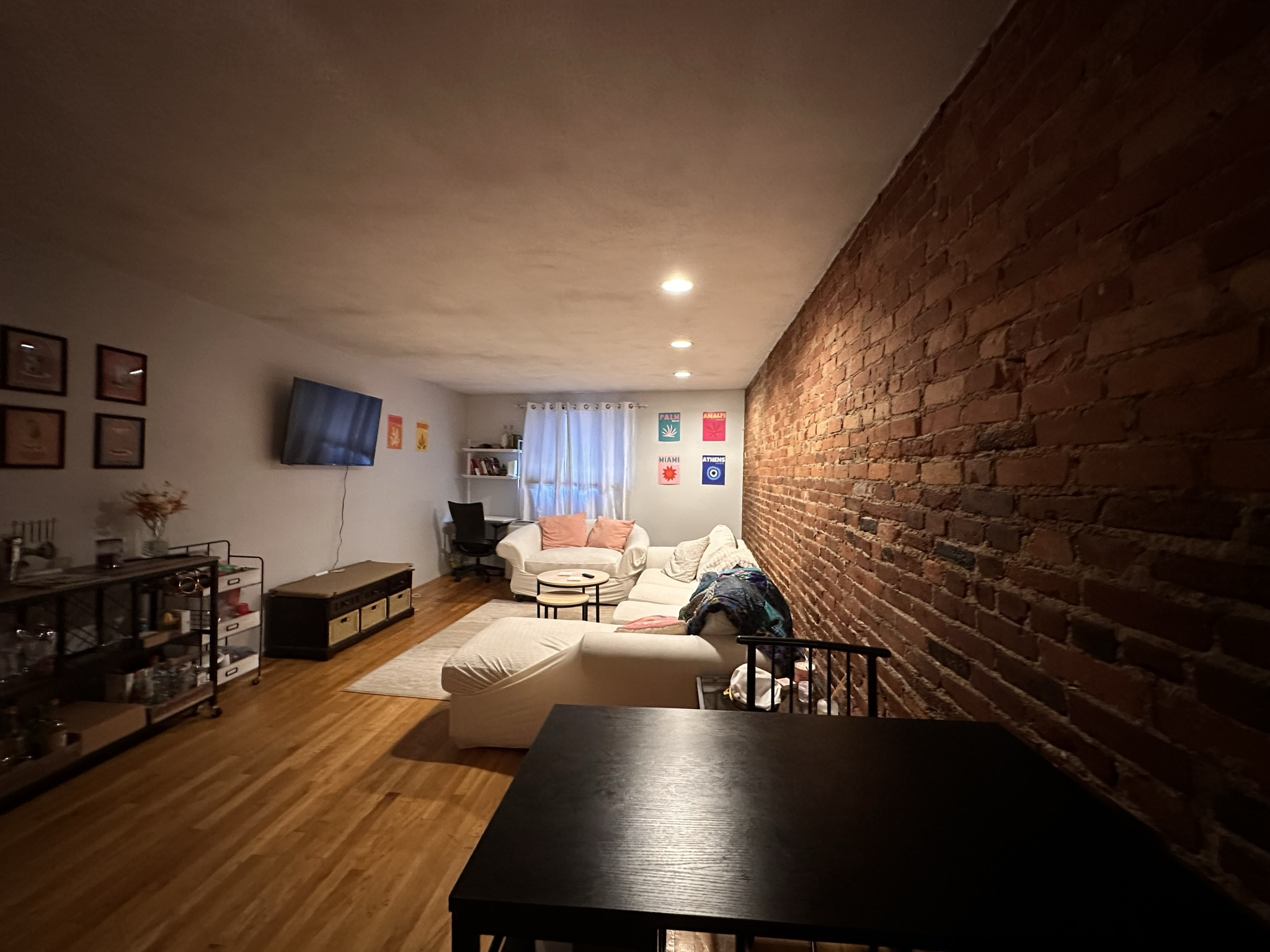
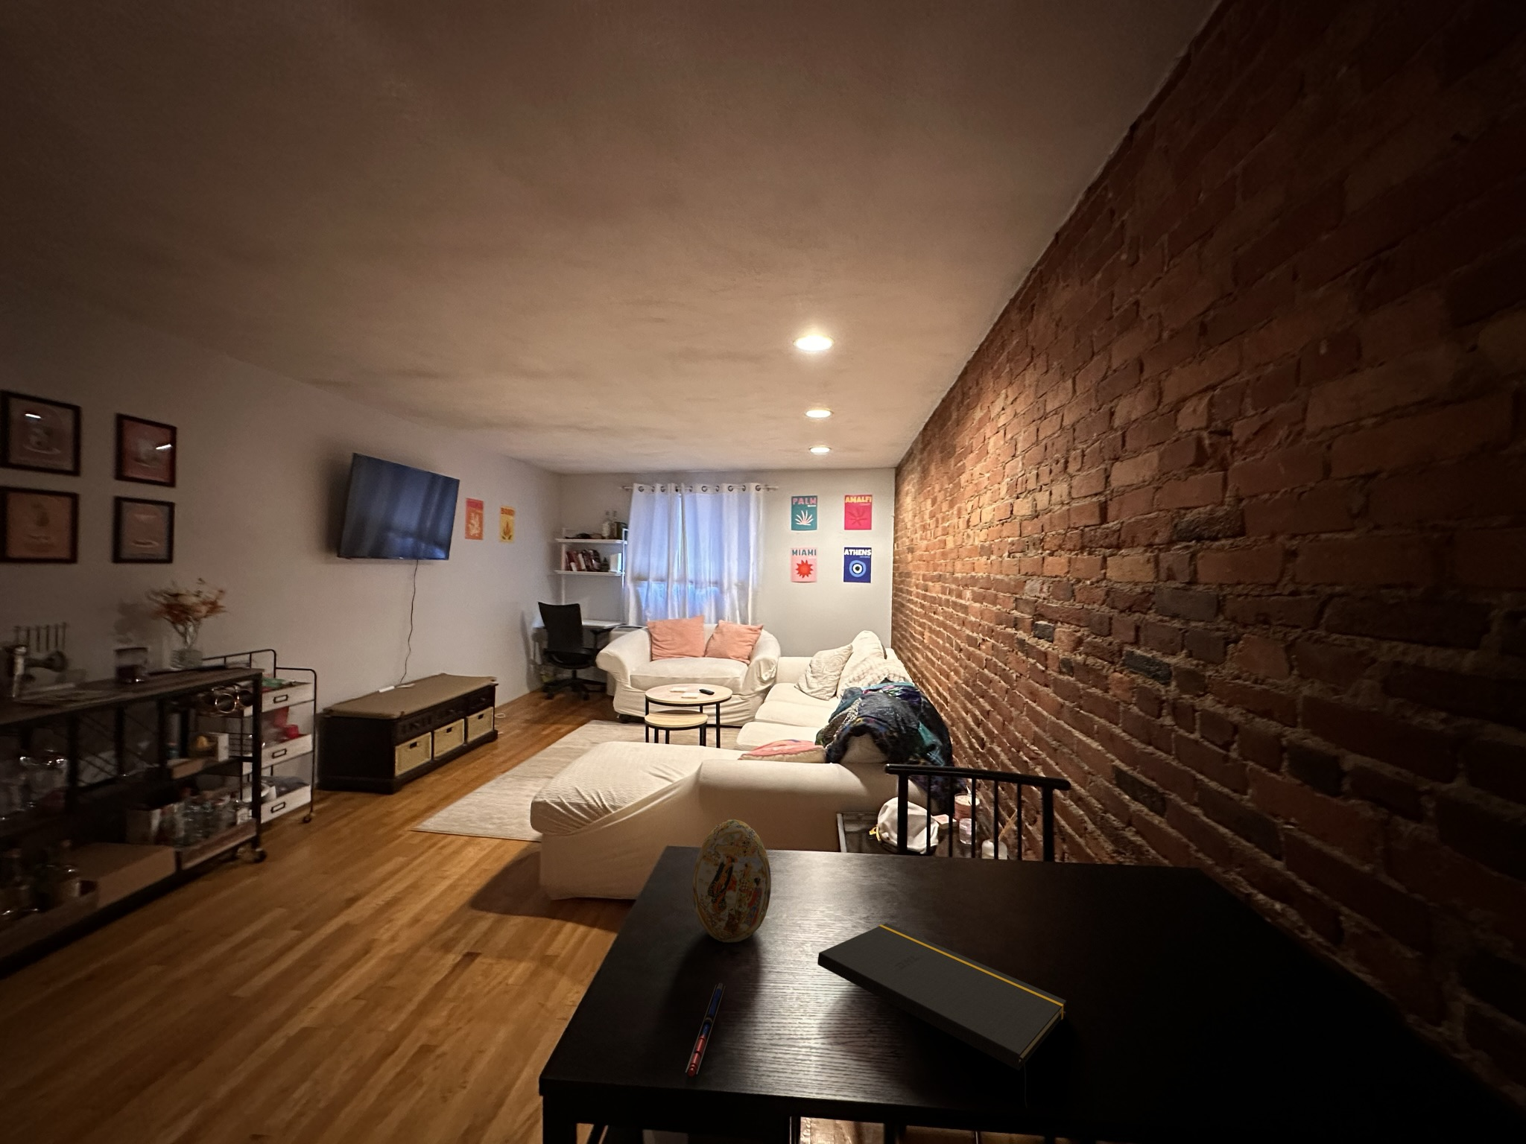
+ pen [685,983,727,1077]
+ notepad [817,922,1067,1109]
+ decorative egg [692,818,771,943]
